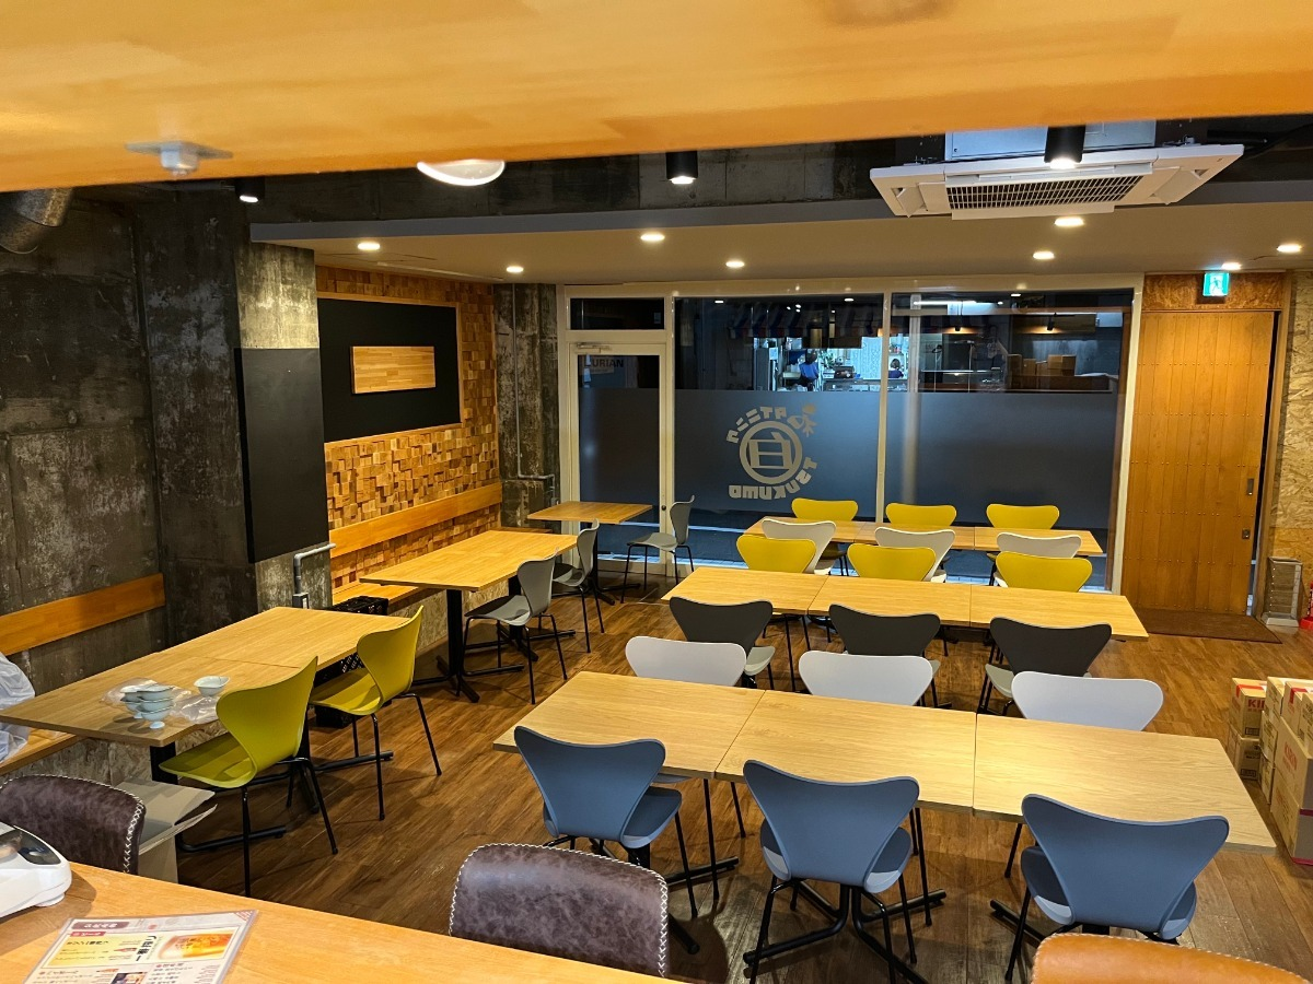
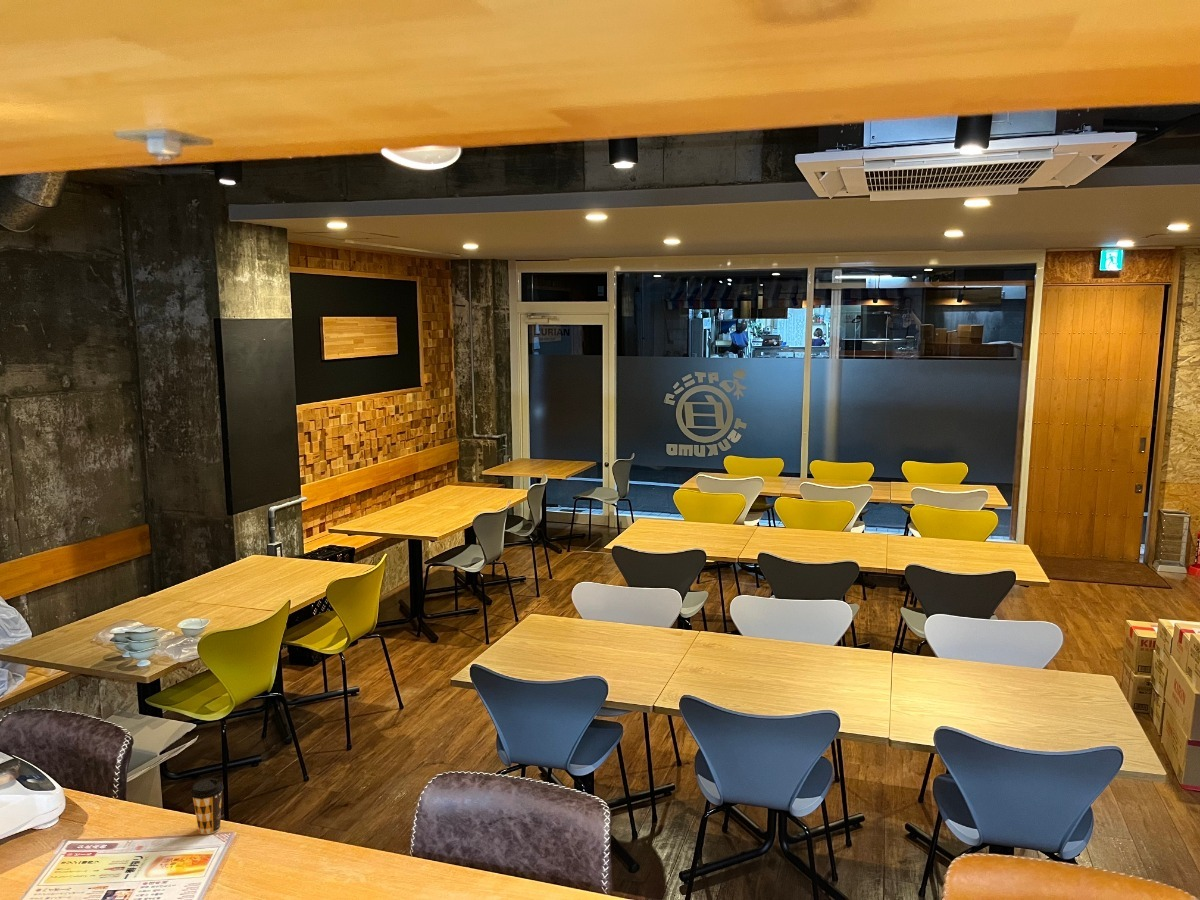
+ coffee cup [189,777,225,835]
